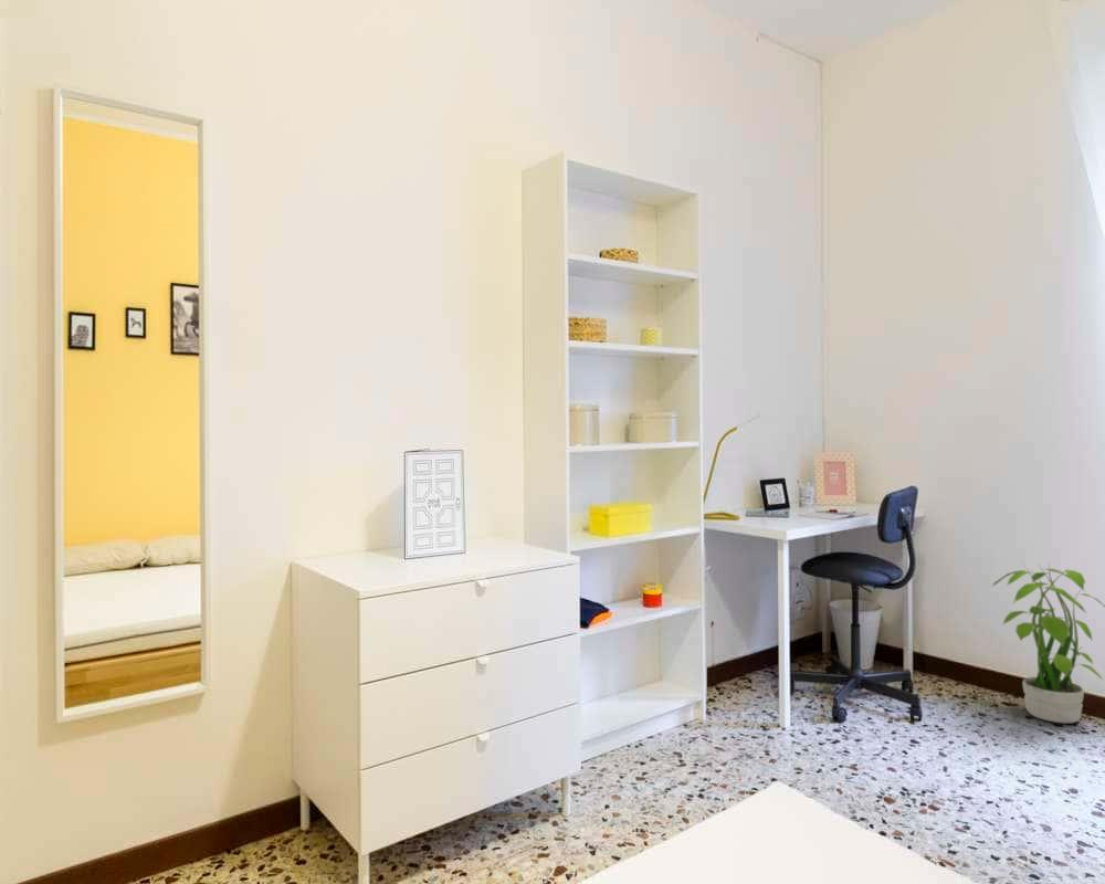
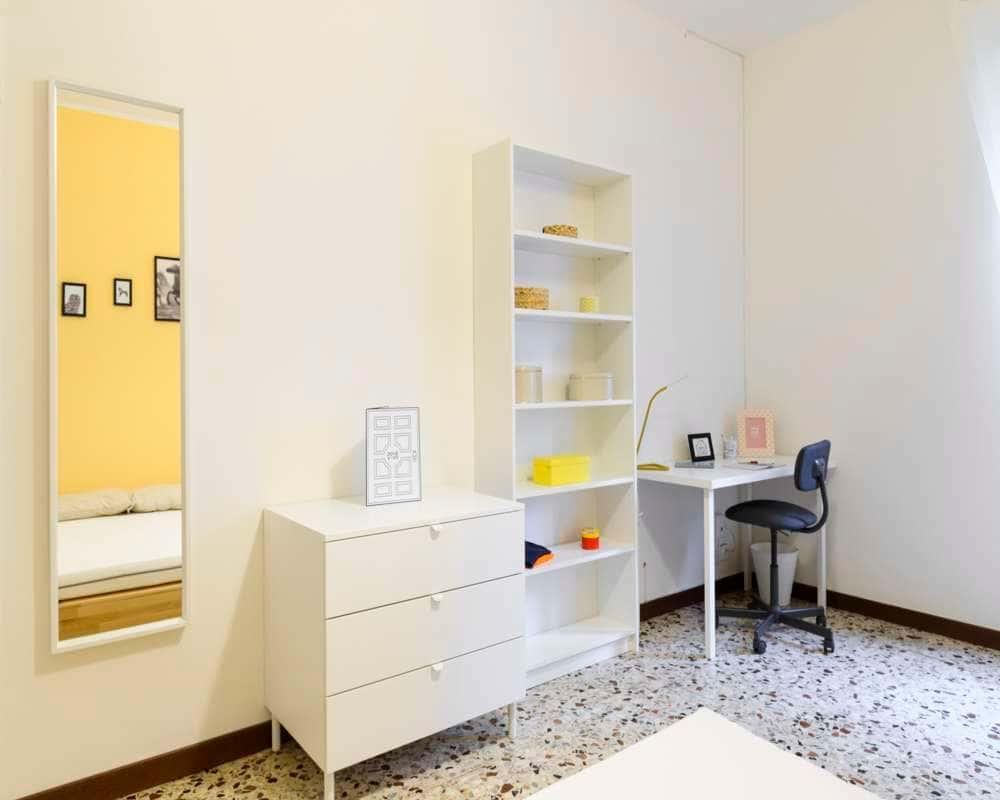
- potted plant [991,560,1105,725]
